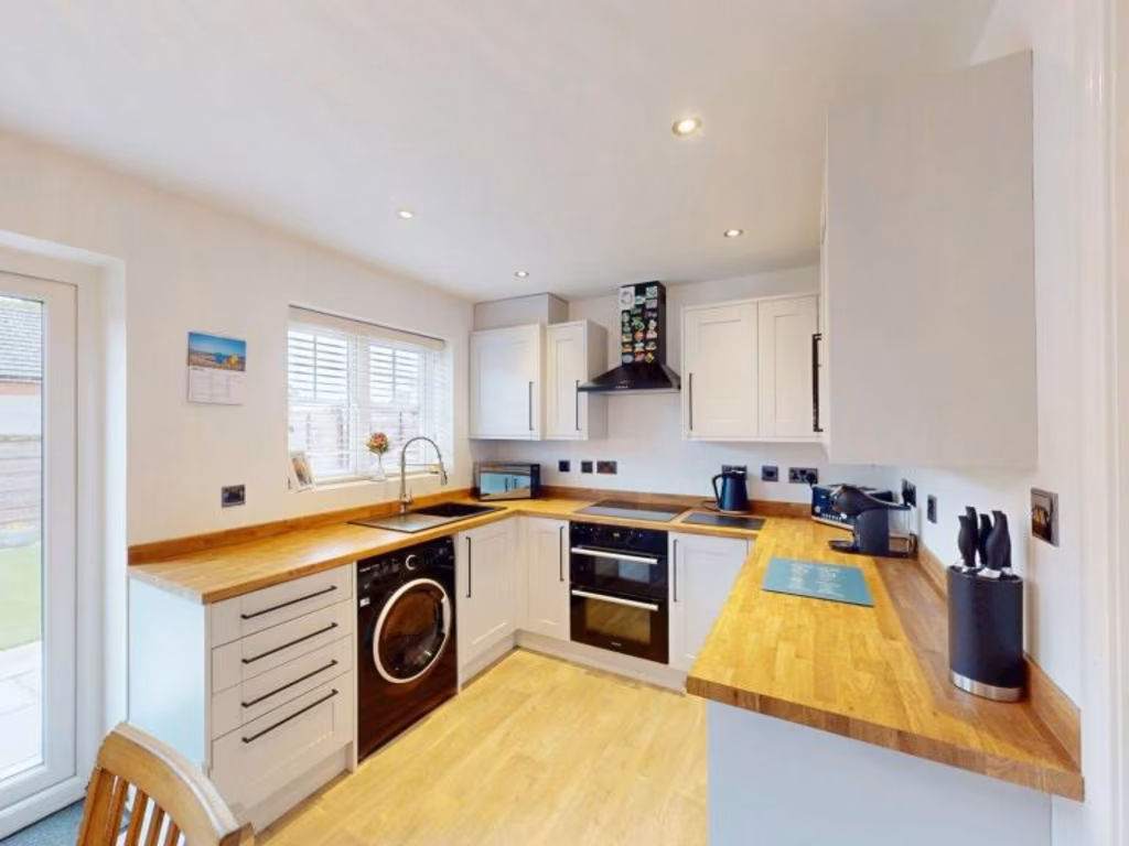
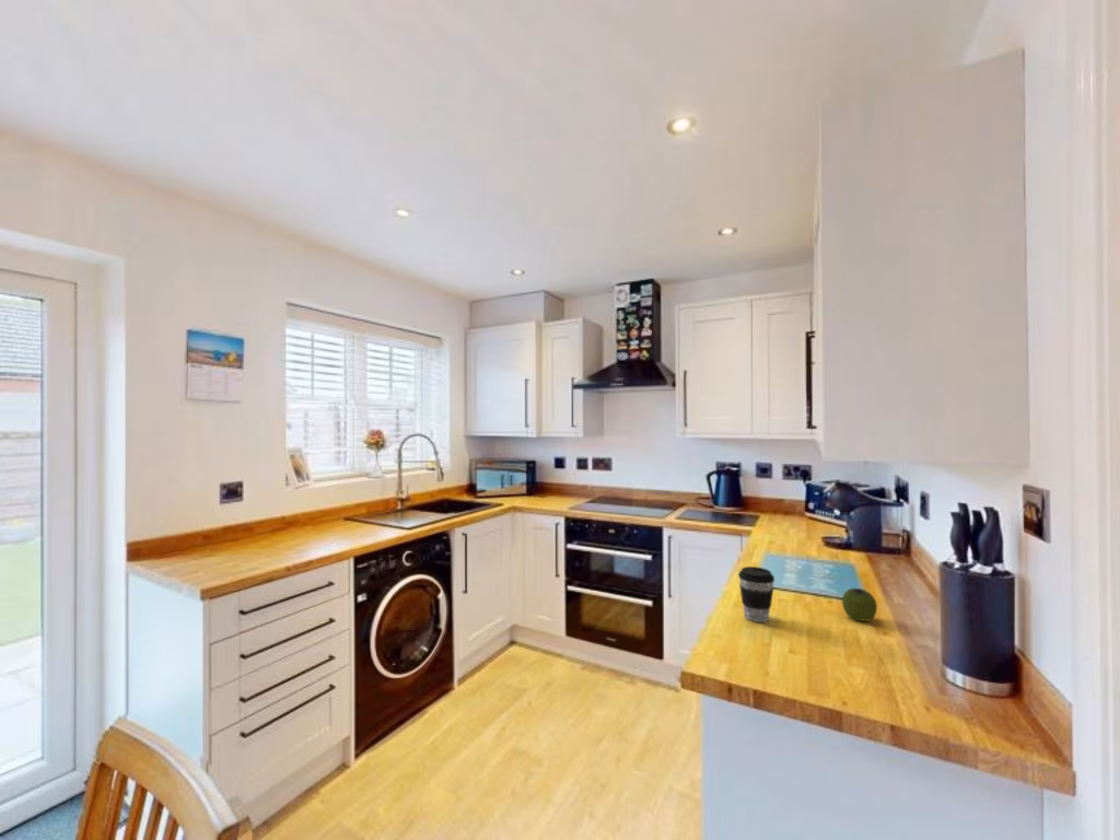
+ coffee cup [737,565,775,623]
+ apple [841,587,878,622]
